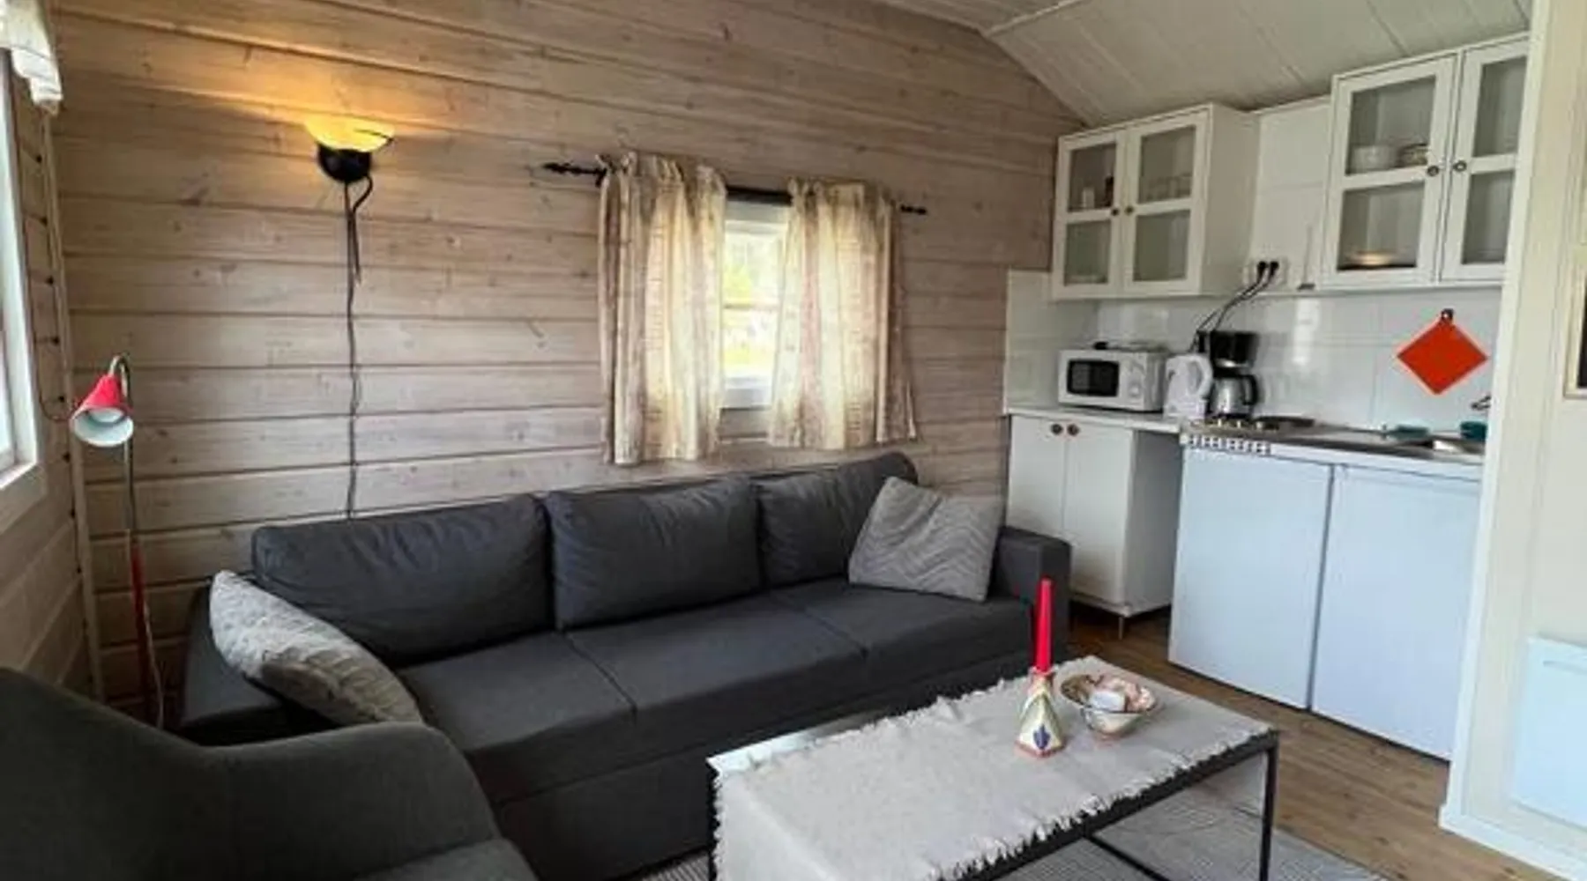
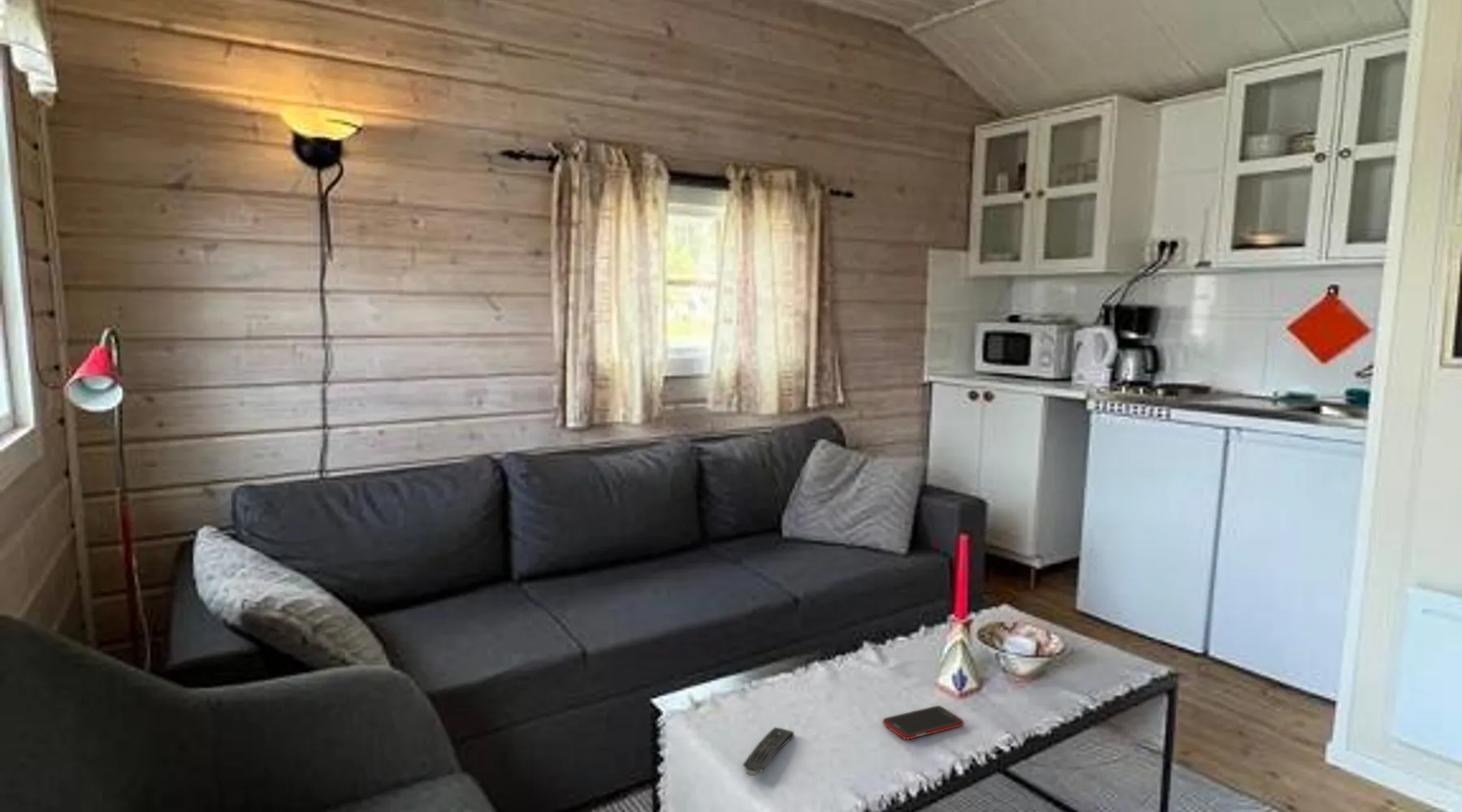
+ cell phone [882,705,965,741]
+ remote control [742,727,795,776]
